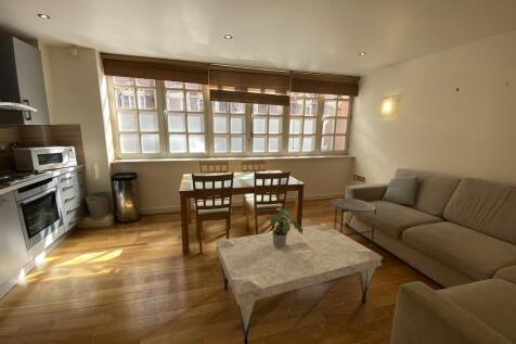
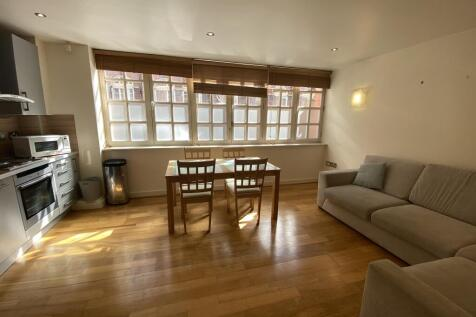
- potted plant [269,206,302,247]
- coffee table [215,222,384,344]
- side table [328,196,377,247]
